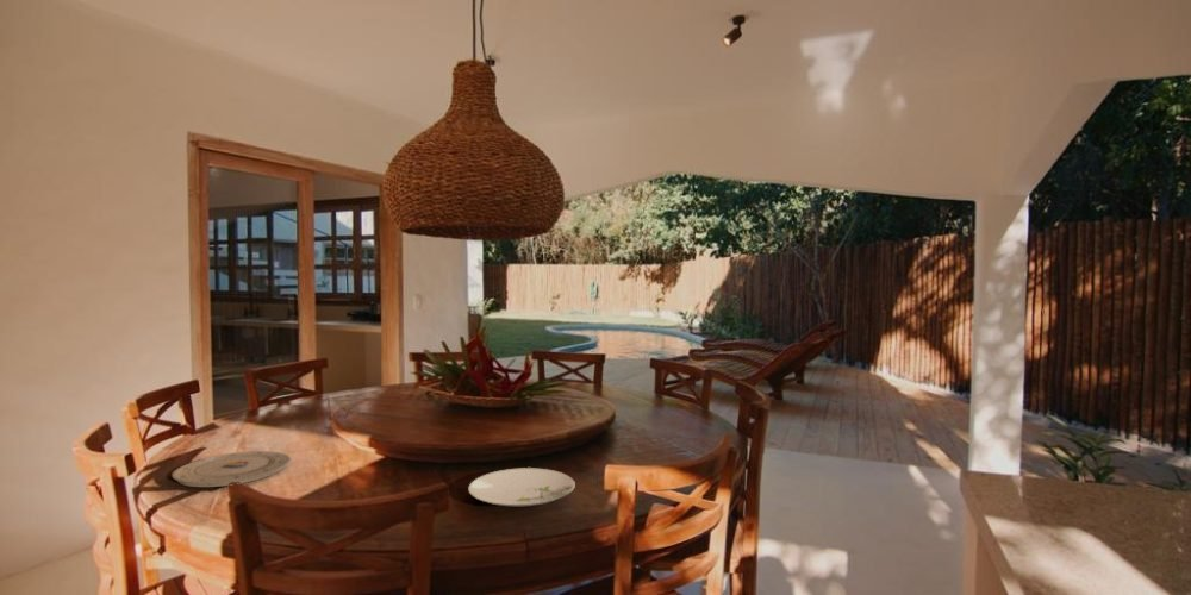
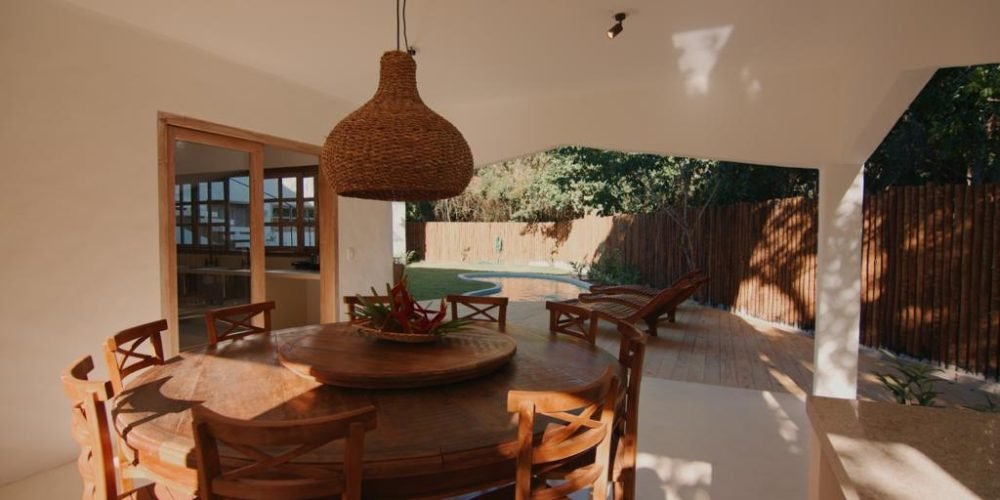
- plate [467,466,576,507]
- plate [170,450,293,488]
